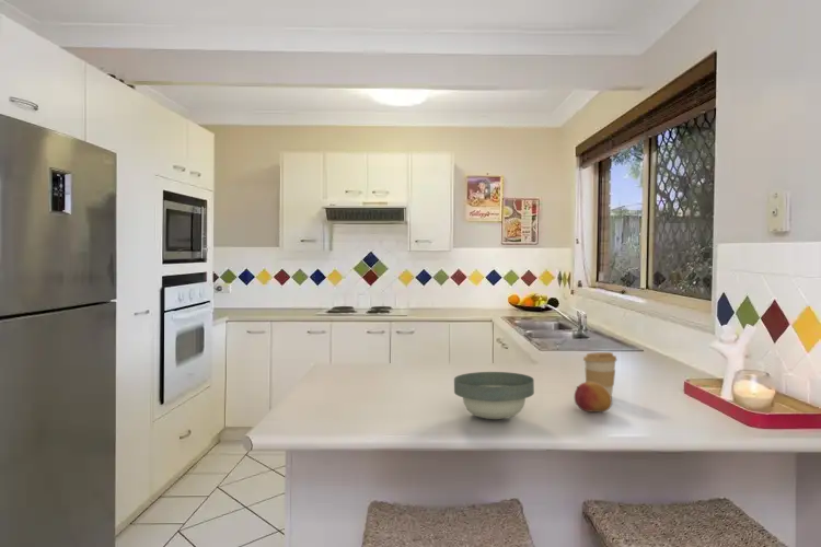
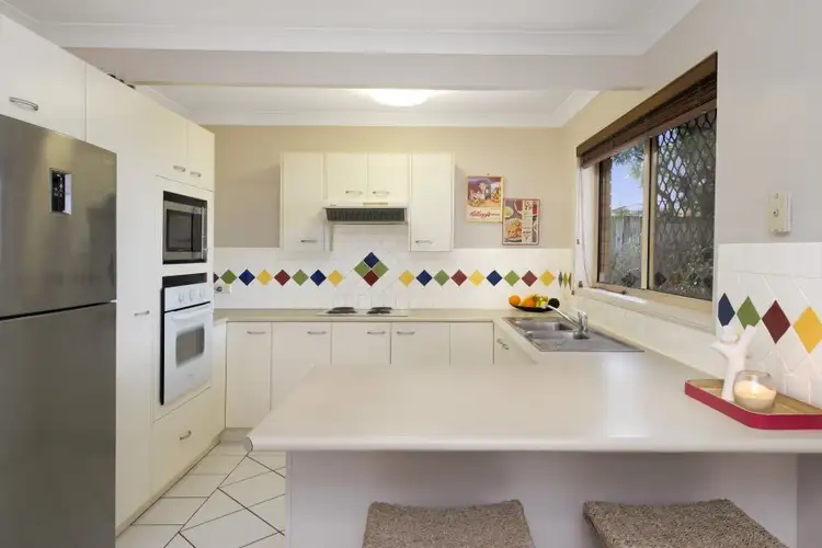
- fruit [574,381,613,412]
- bowl [453,371,535,420]
- coffee cup [582,351,617,398]
